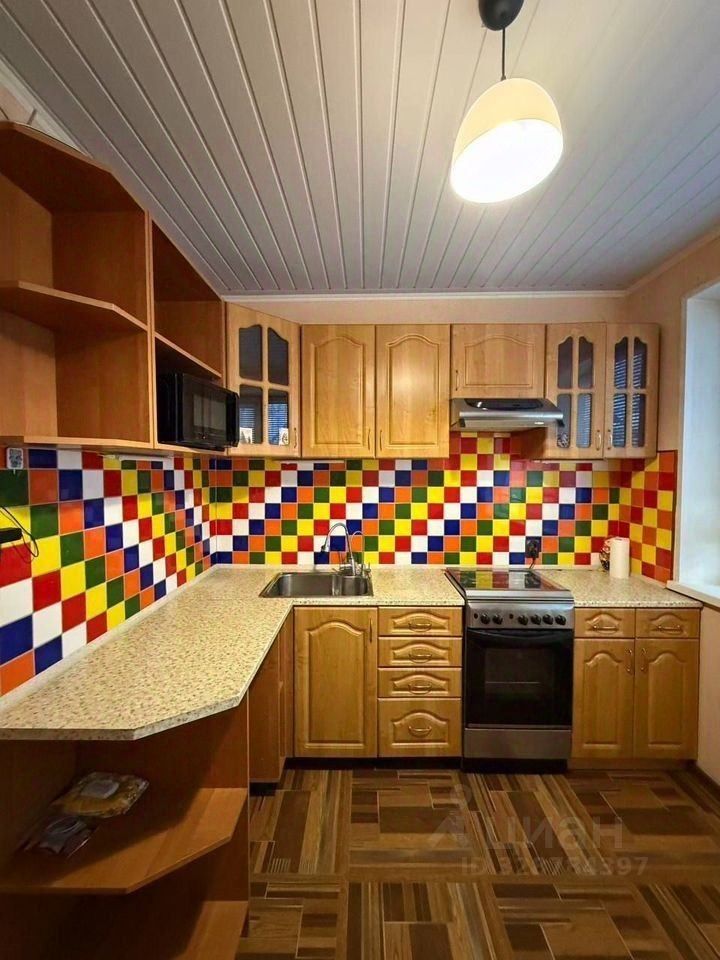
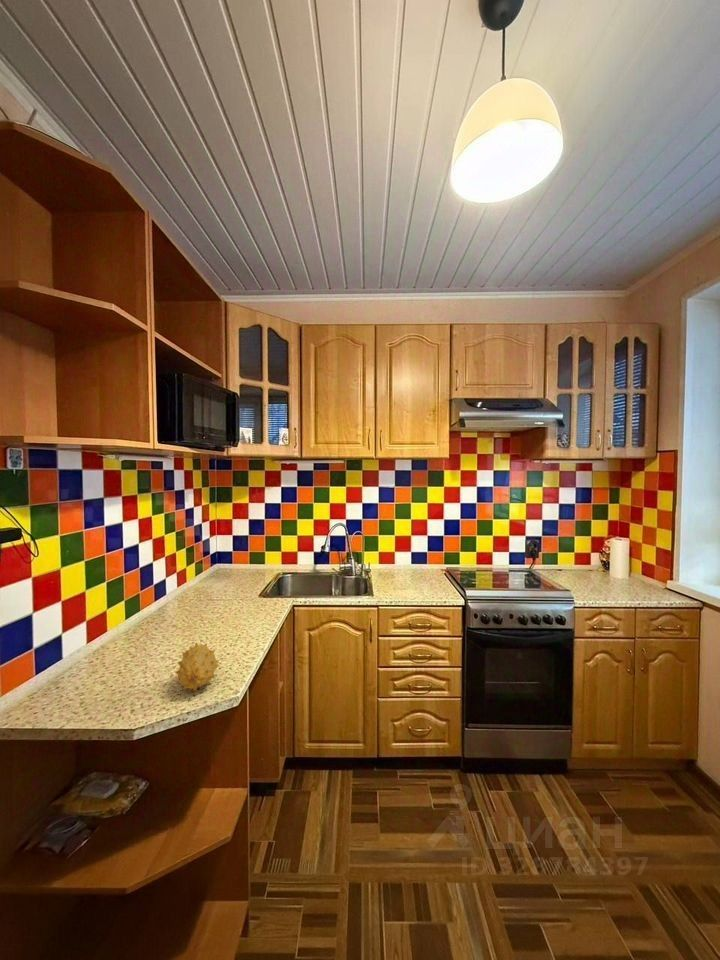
+ fruit [174,641,220,694]
